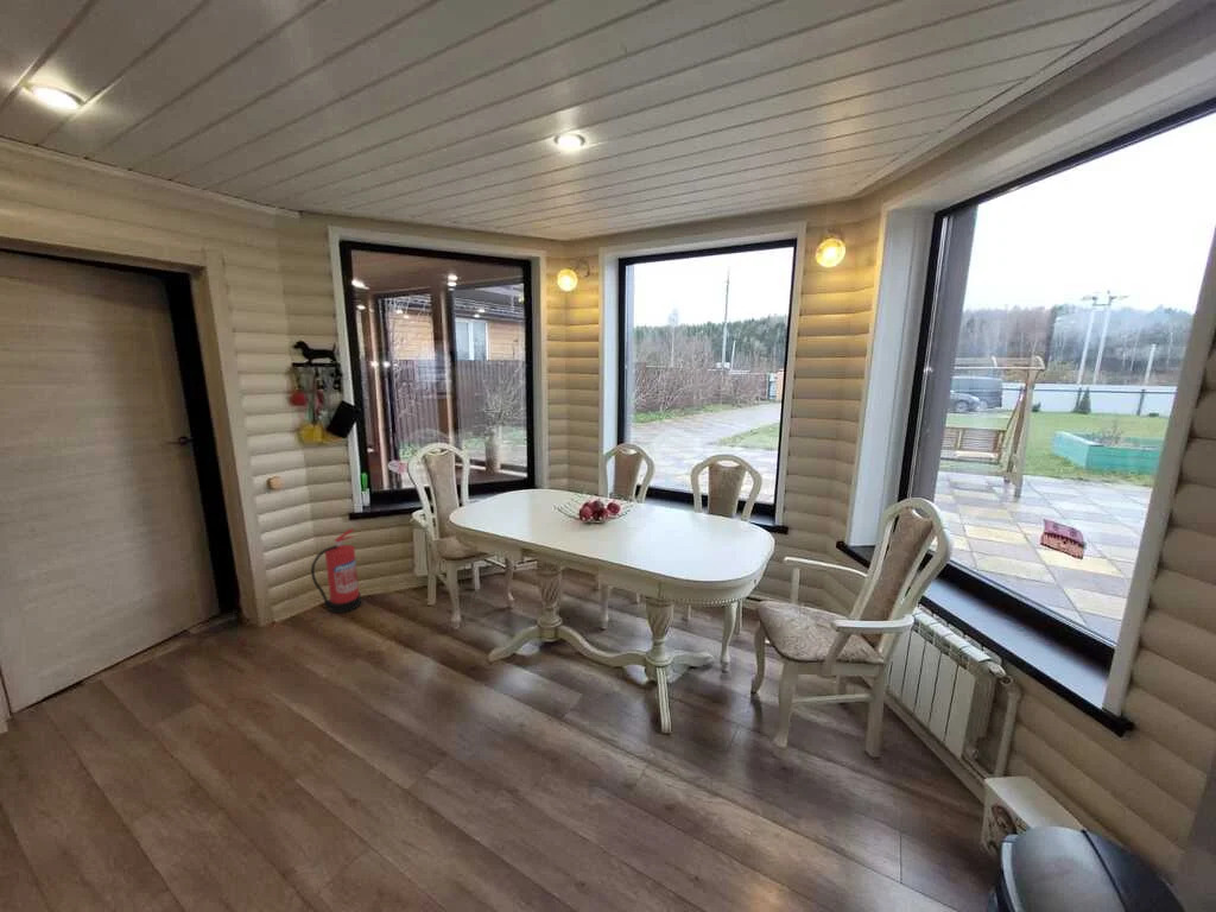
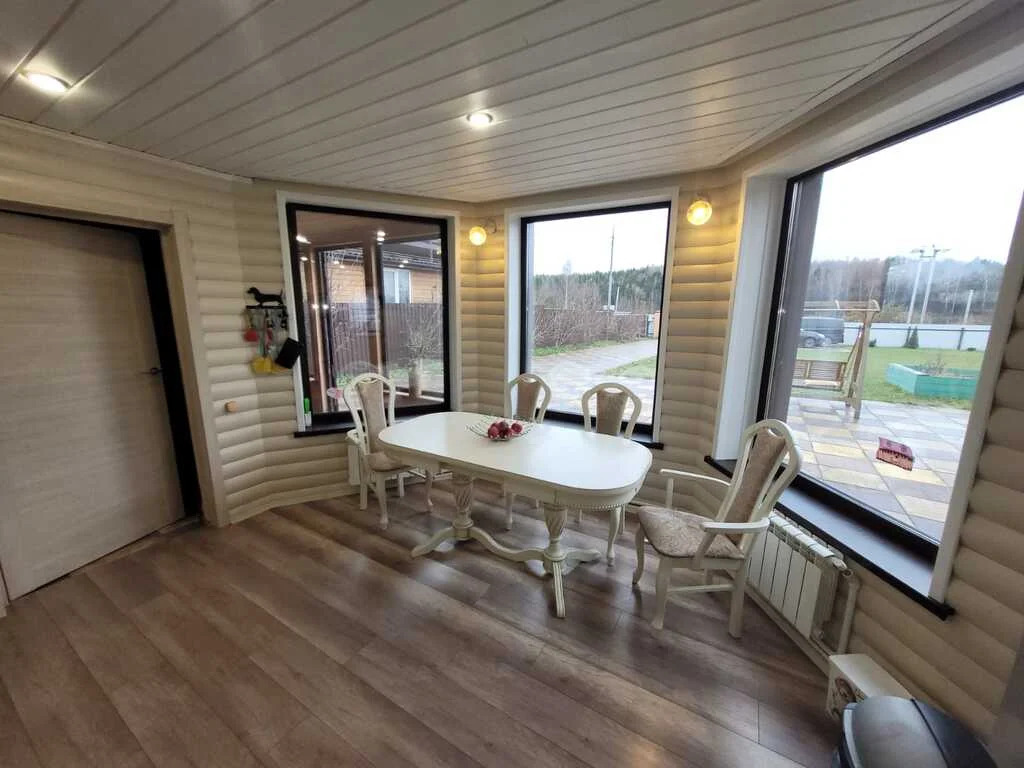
- fire extinguisher [310,527,362,614]
